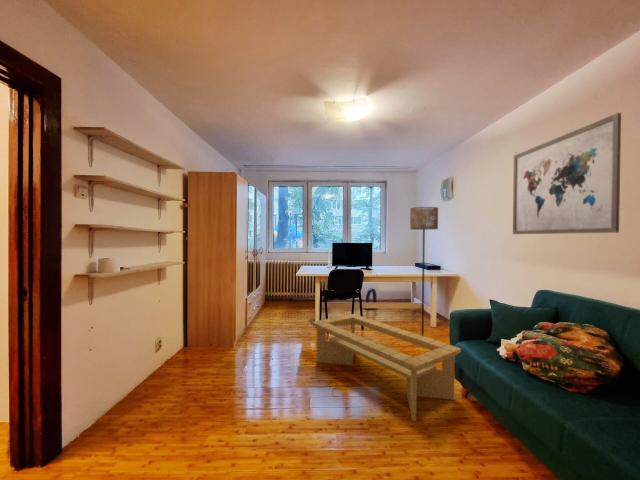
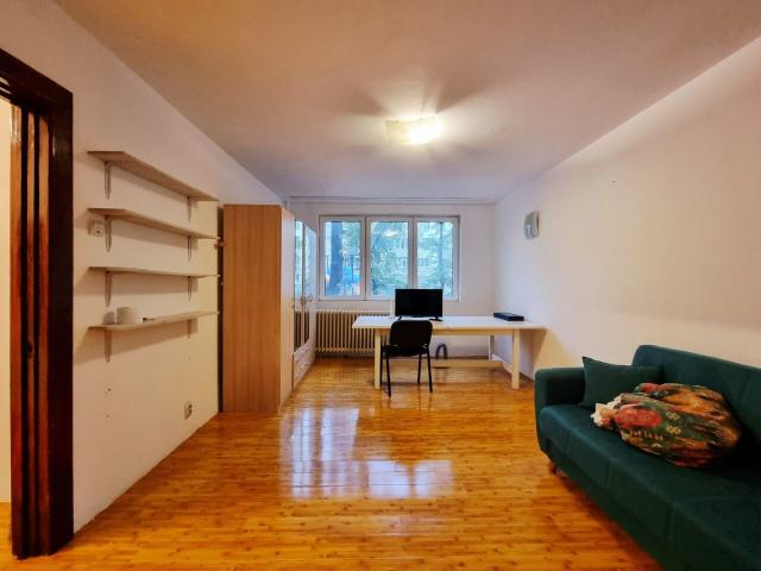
- coffee table [311,313,462,422]
- floor lamp [409,206,439,336]
- wall art [512,112,622,235]
